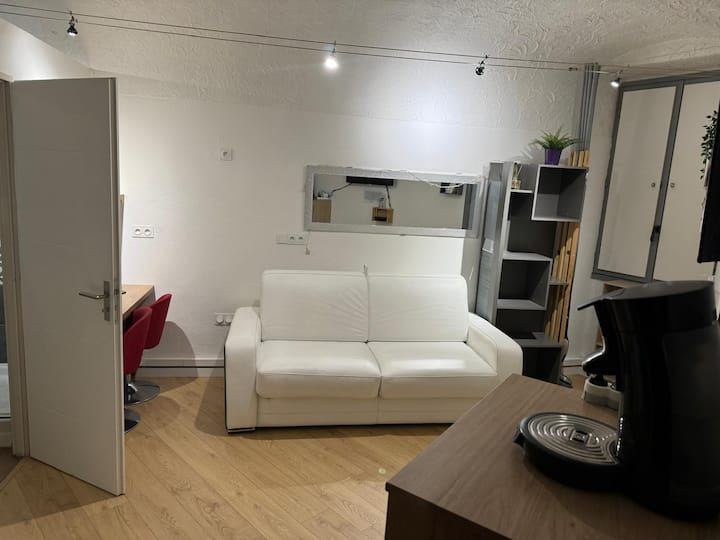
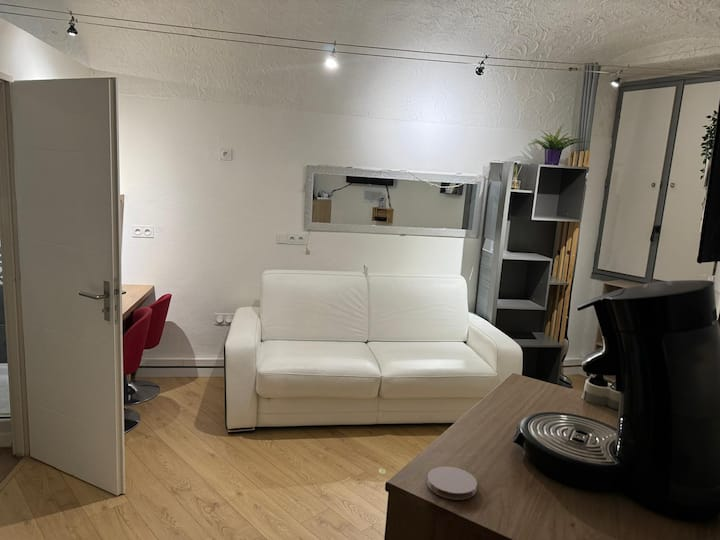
+ coaster [426,466,478,501]
